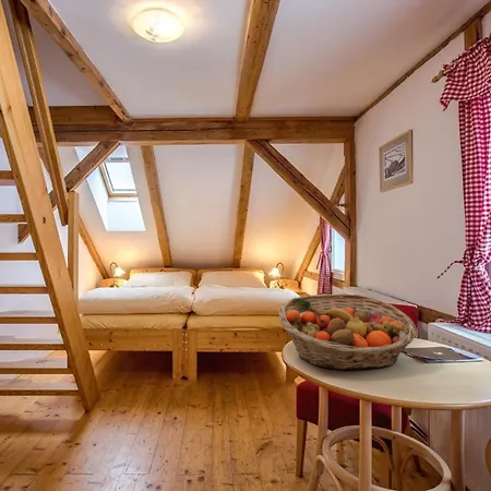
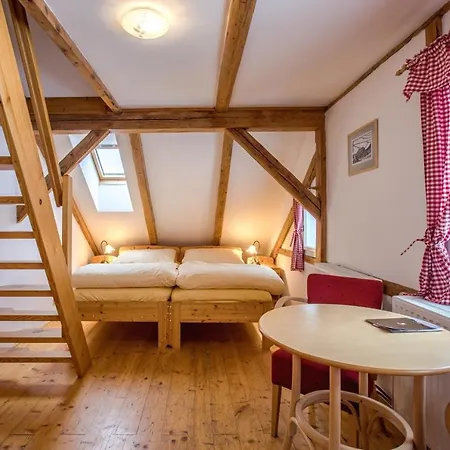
- fruit basket [278,292,418,371]
